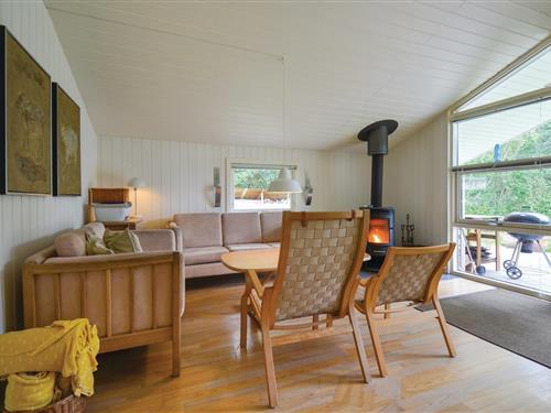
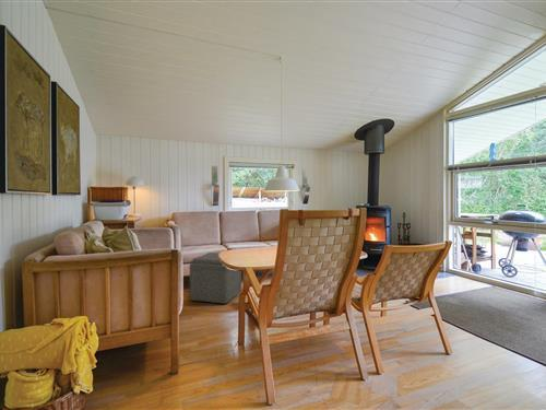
+ ottoman [189,251,242,304]
